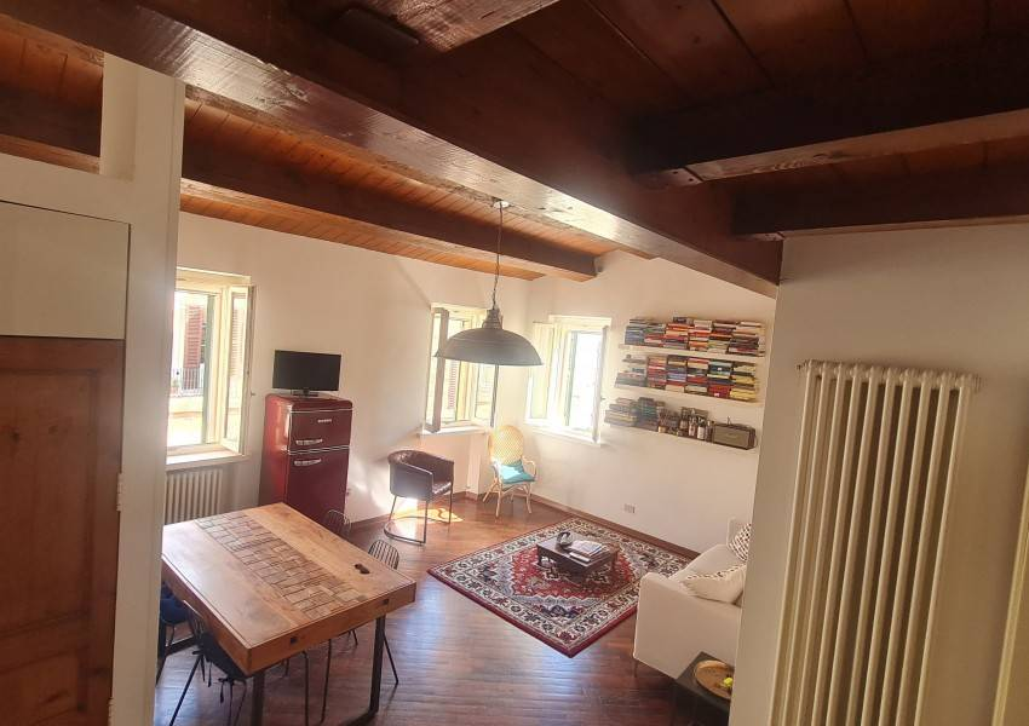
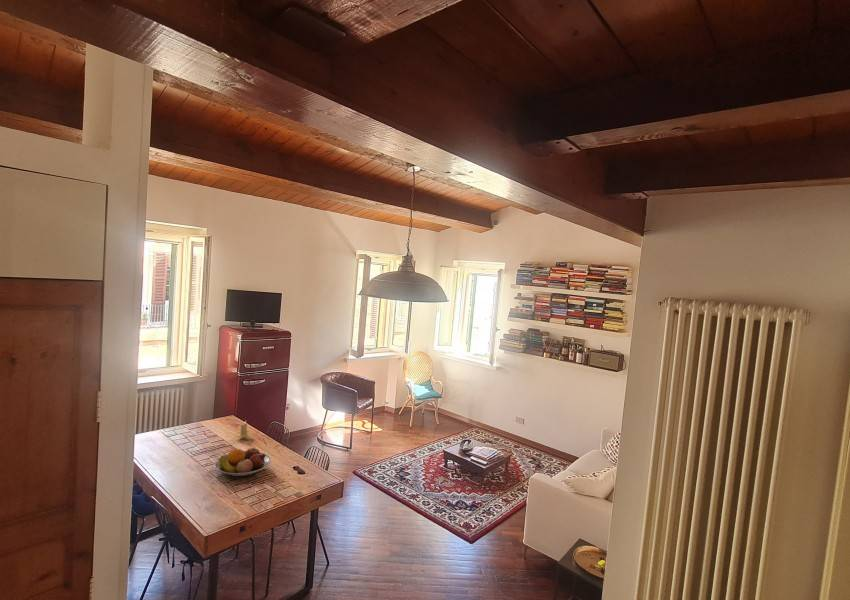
+ fruit bowl [213,447,272,477]
+ candle holder [235,420,253,441]
